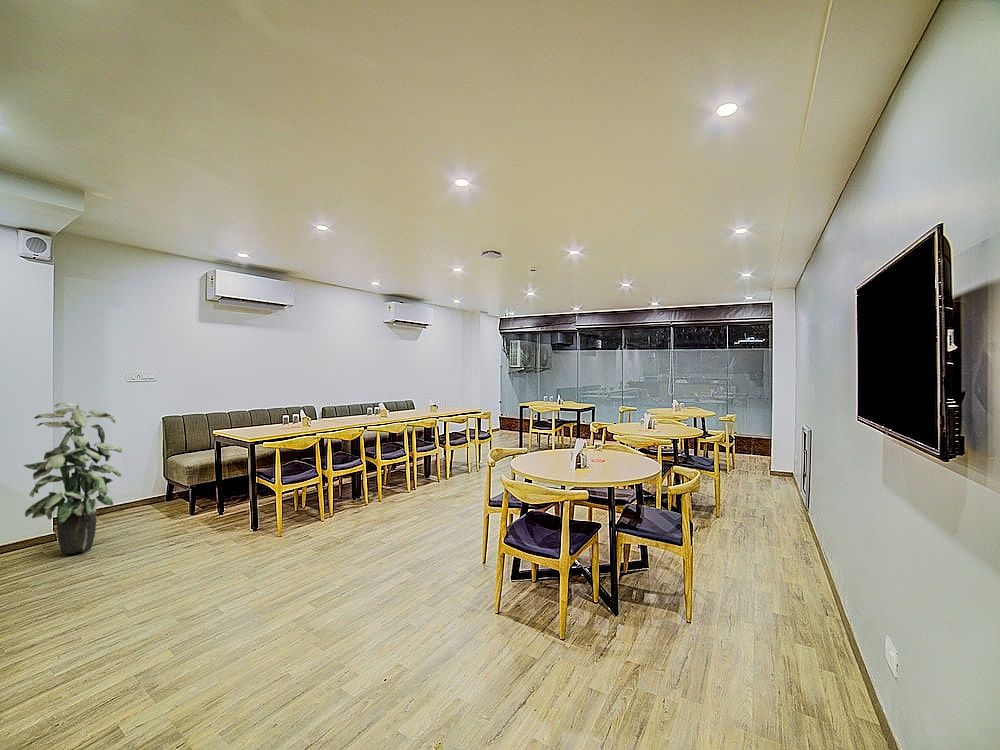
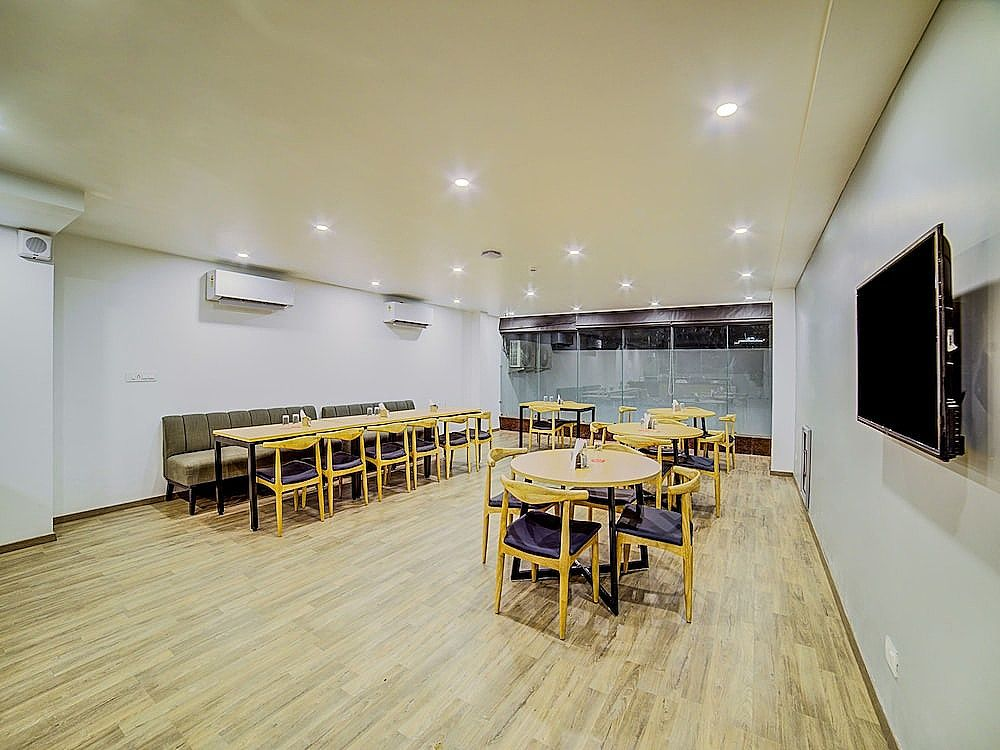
- indoor plant [23,401,123,555]
